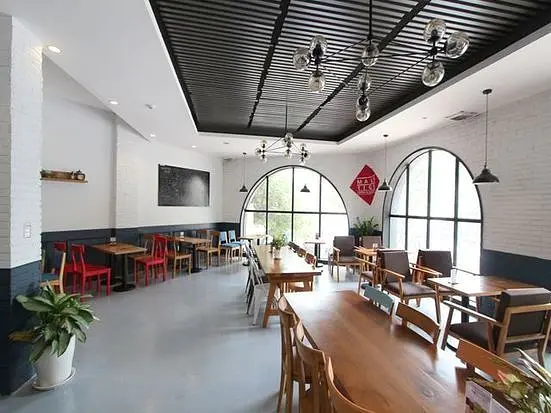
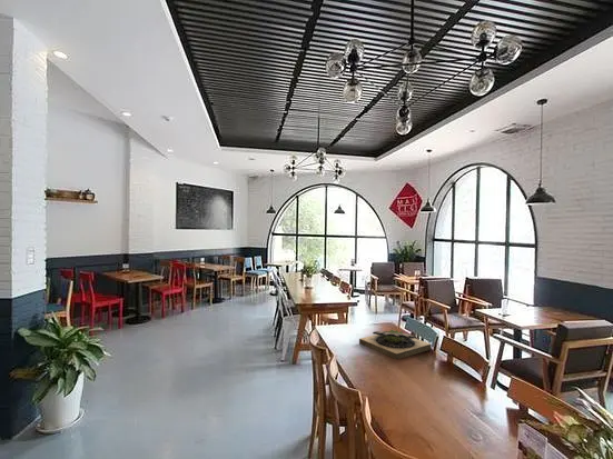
+ succulent planter [358,329,432,360]
